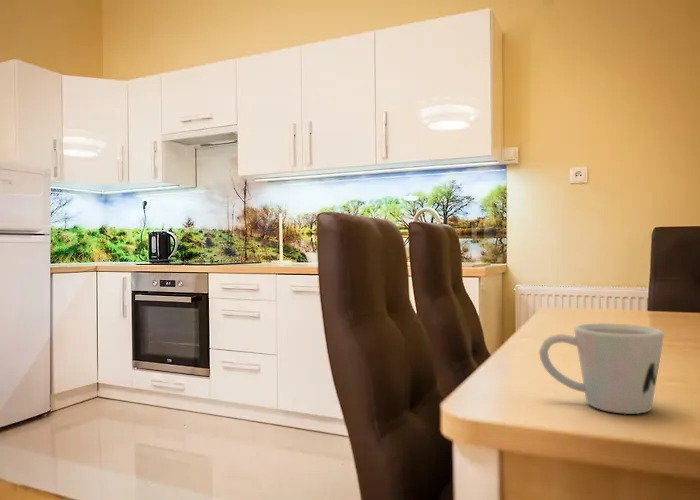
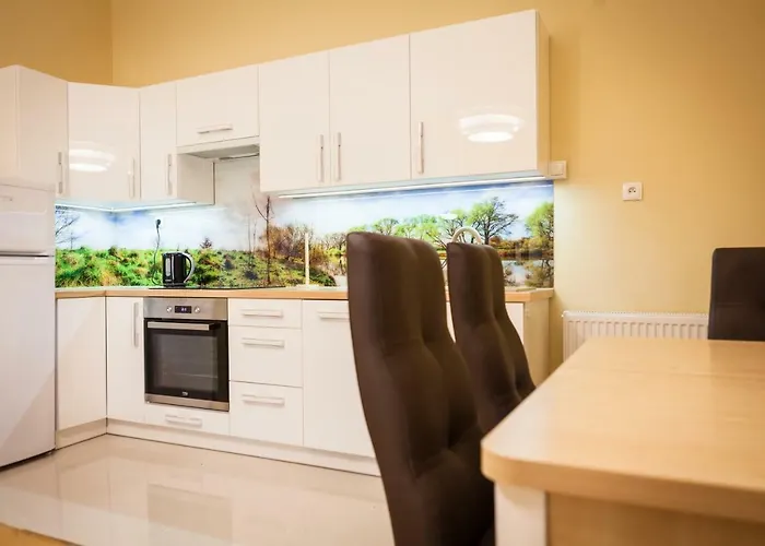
- mug [538,322,665,415]
